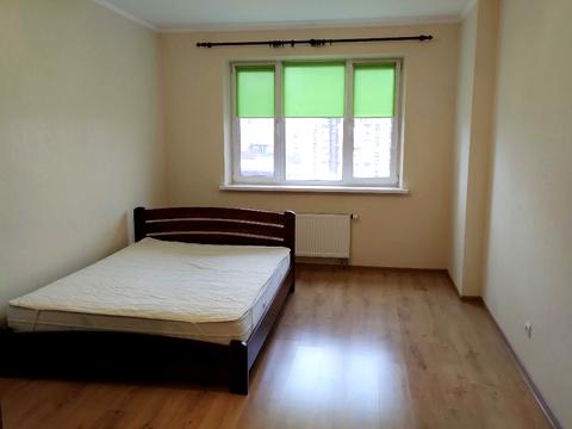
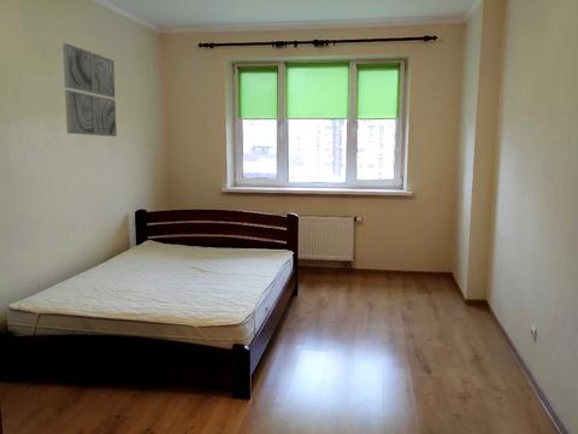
+ wall art [61,42,118,137]
